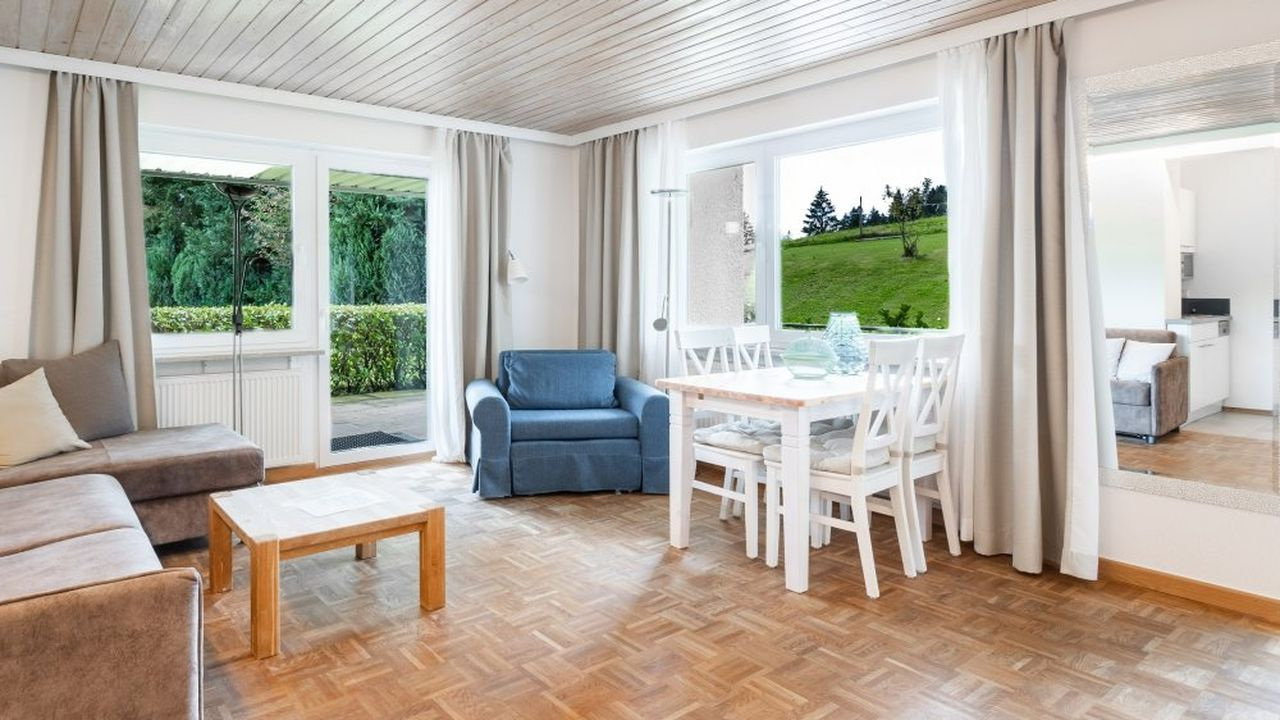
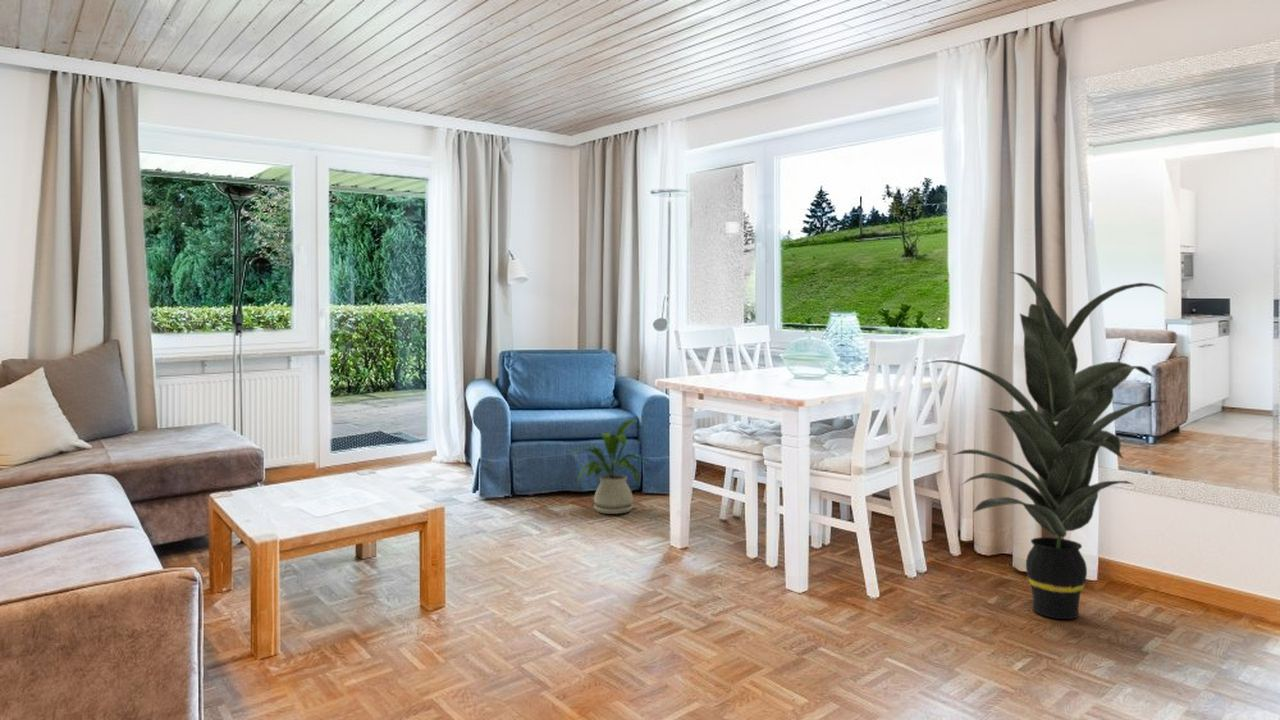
+ indoor plant [922,271,1169,620]
+ house plant [568,418,645,515]
